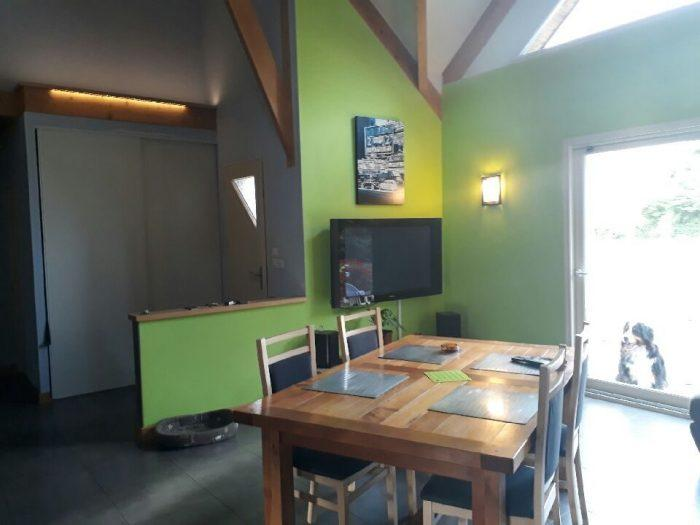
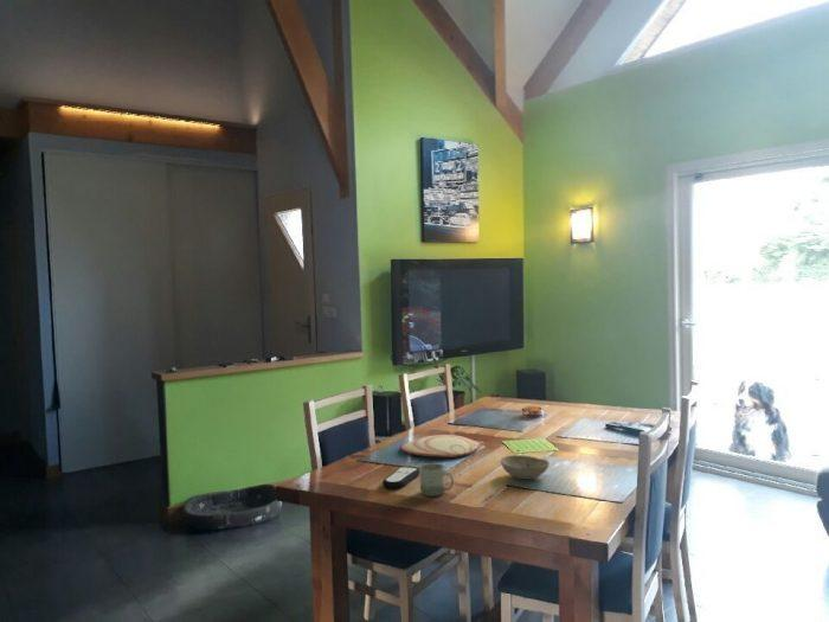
+ remote control [381,466,420,489]
+ plate [400,434,481,459]
+ cup [418,462,455,498]
+ bowl [500,454,551,480]
